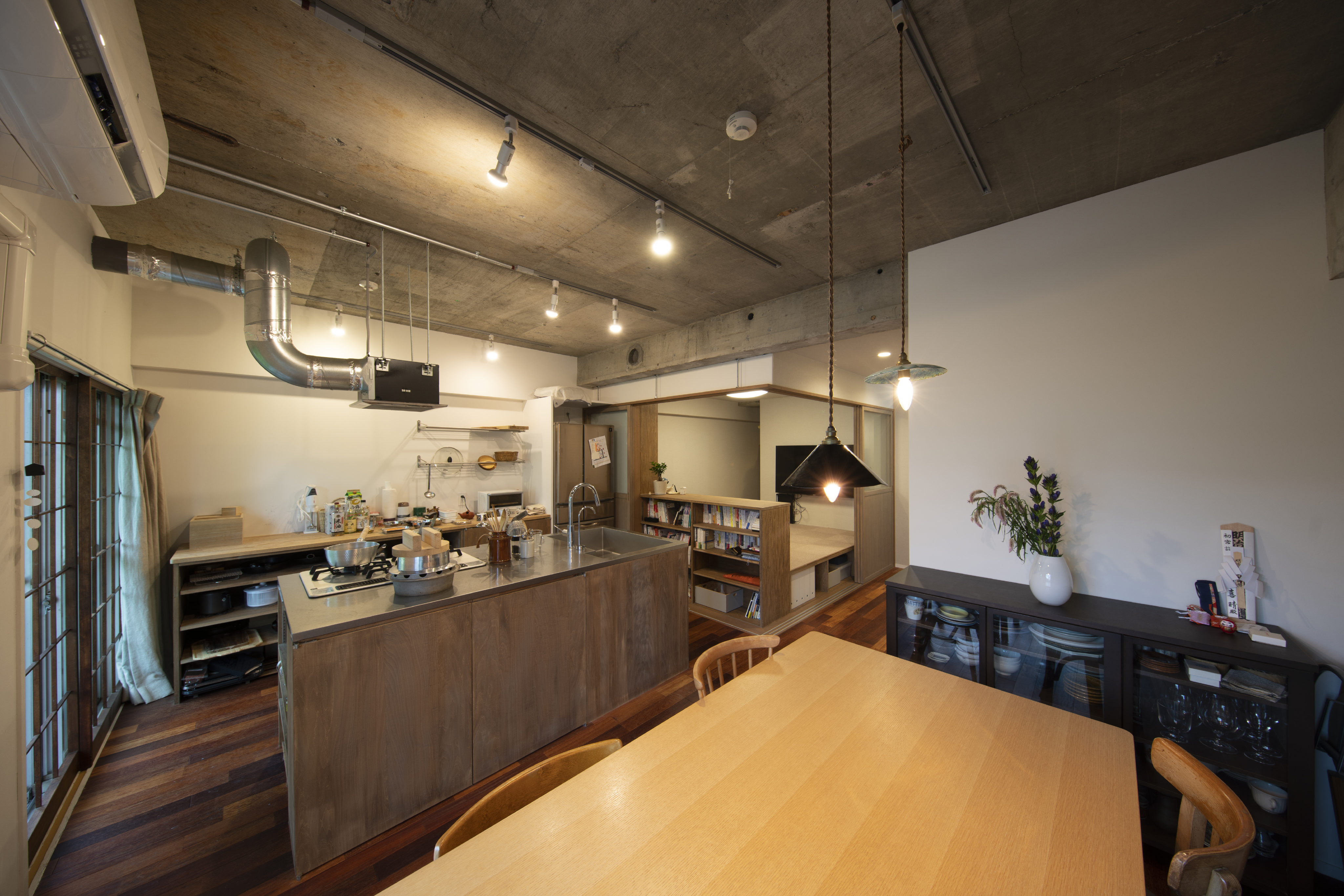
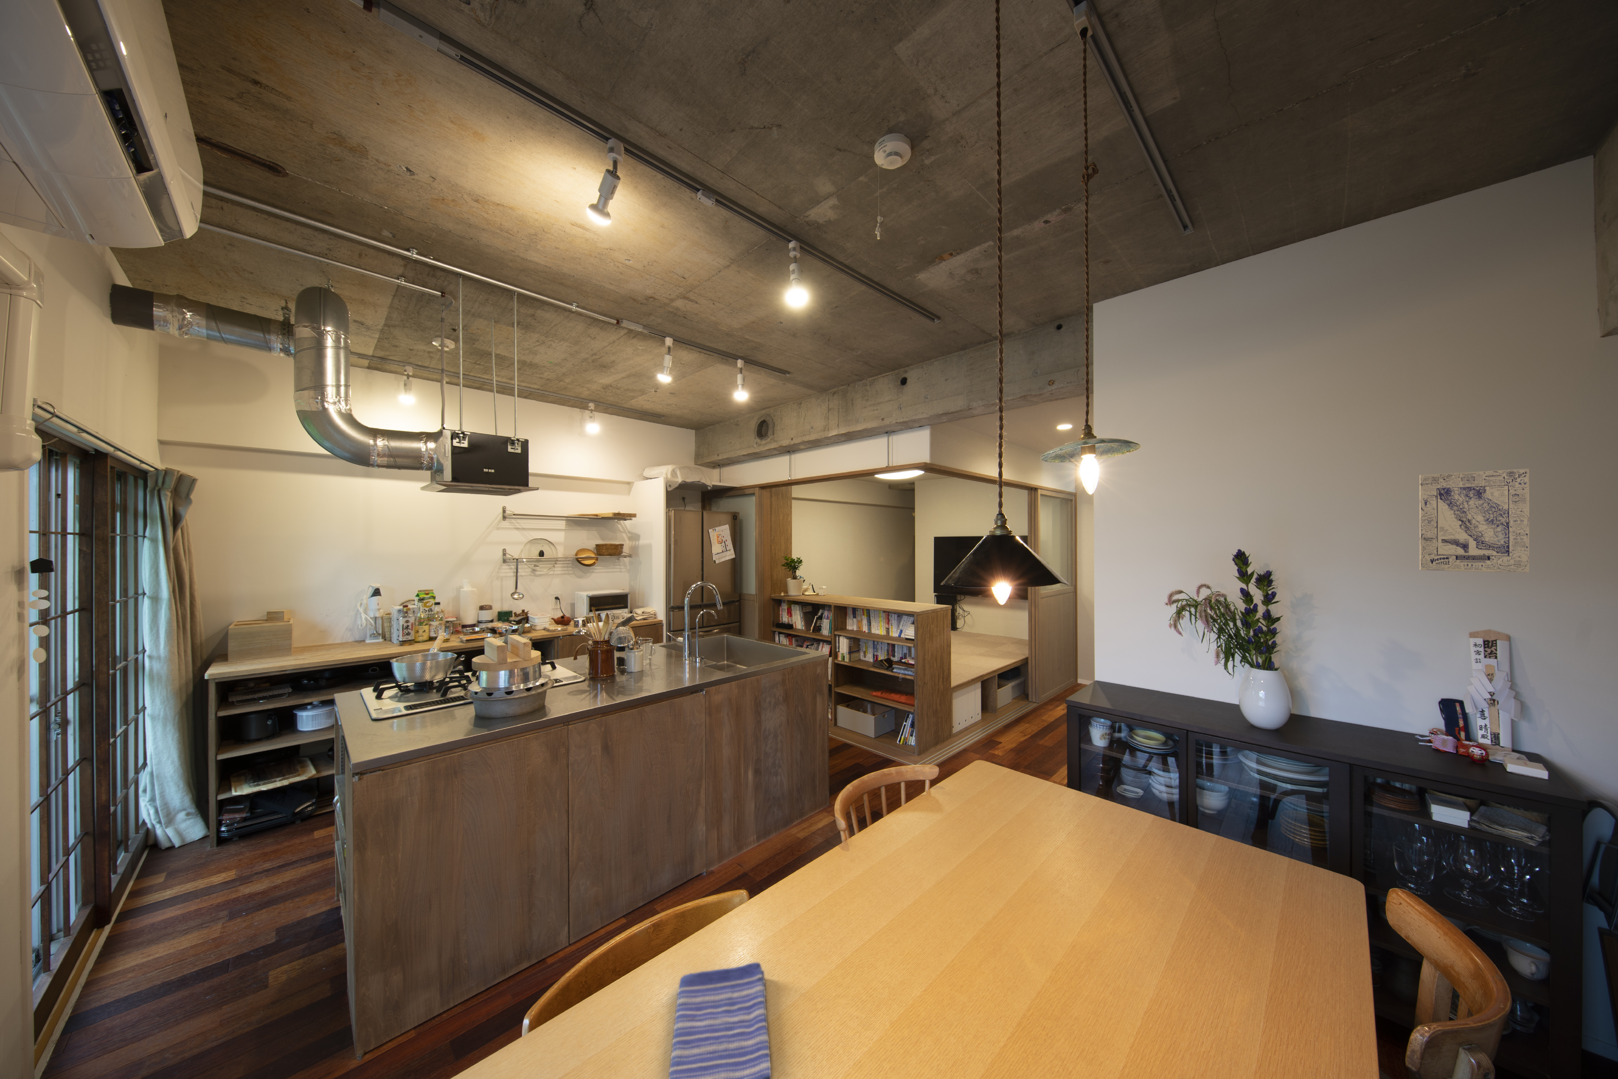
+ dish towel [668,962,772,1079]
+ wall art [1419,468,1529,573]
